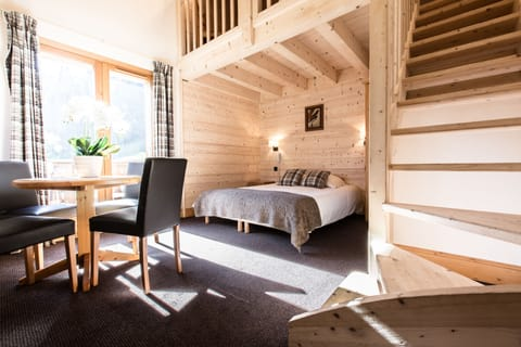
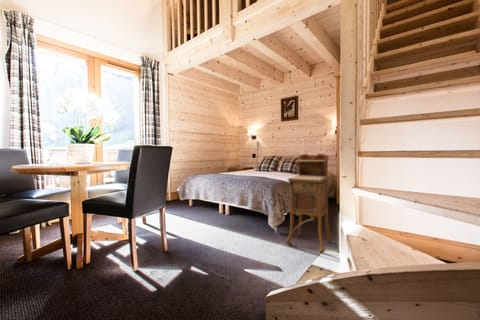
+ nightstand [285,153,332,254]
